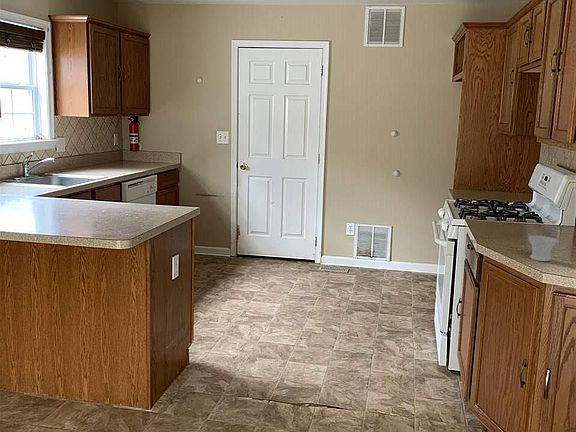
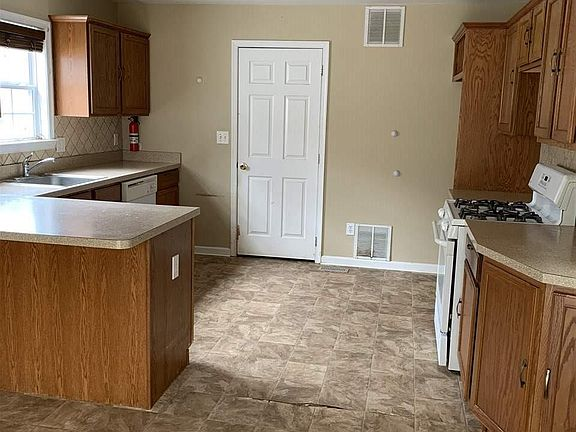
- cup [527,235,558,262]
